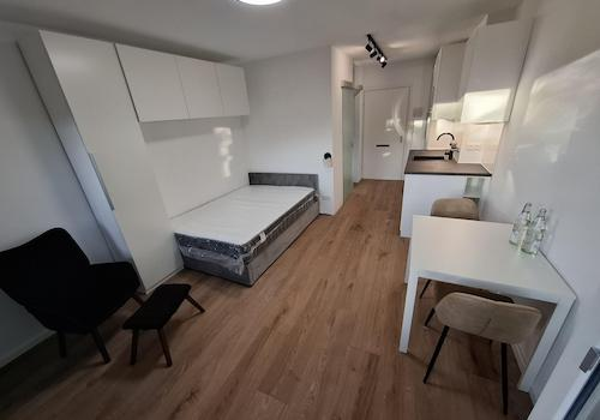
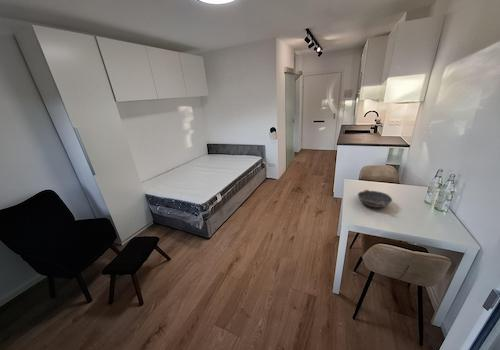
+ bowl [357,189,393,209]
